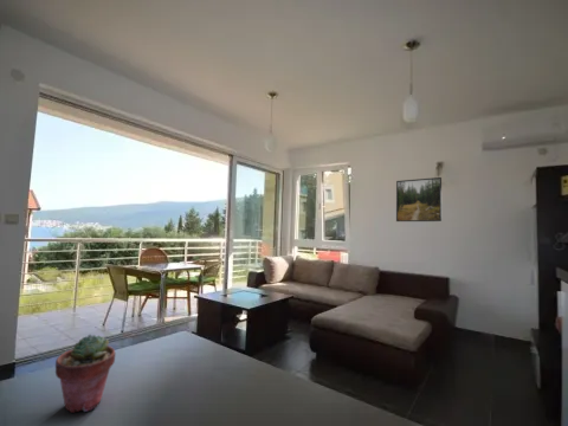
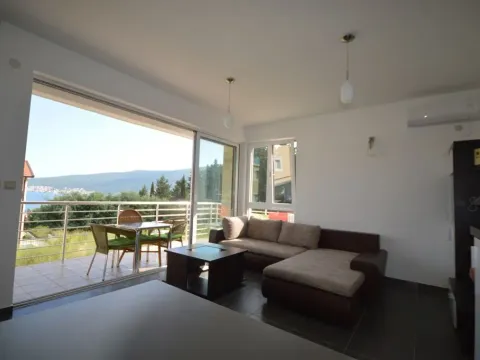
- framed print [395,176,443,222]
- potted succulent [54,334,116,414]
